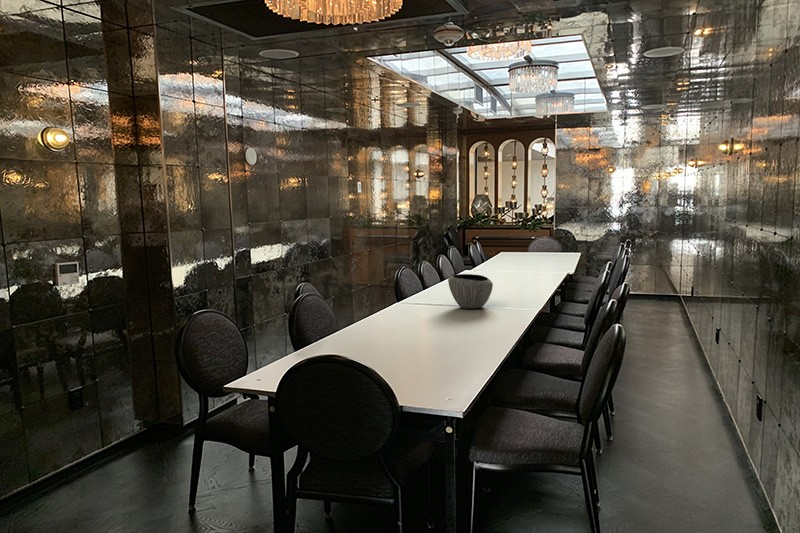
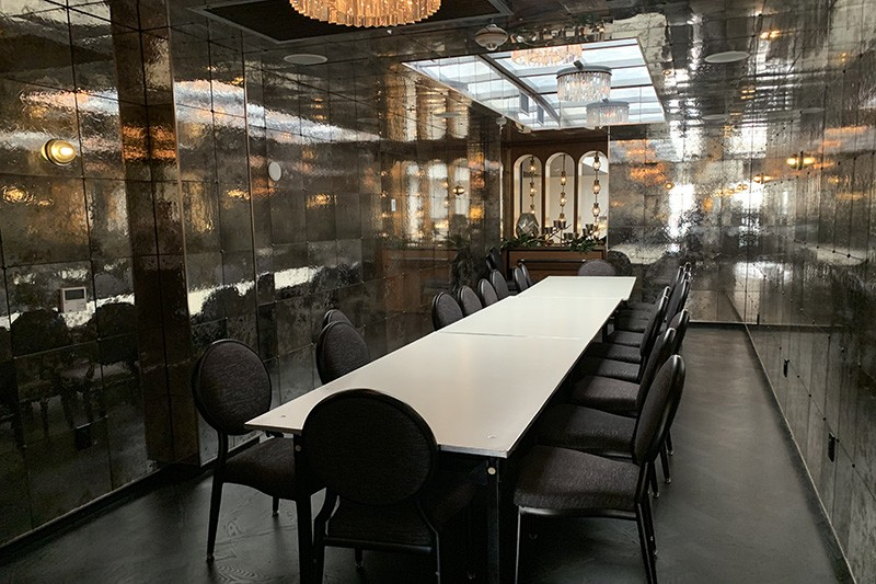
- bowl [447,273,494,310]
